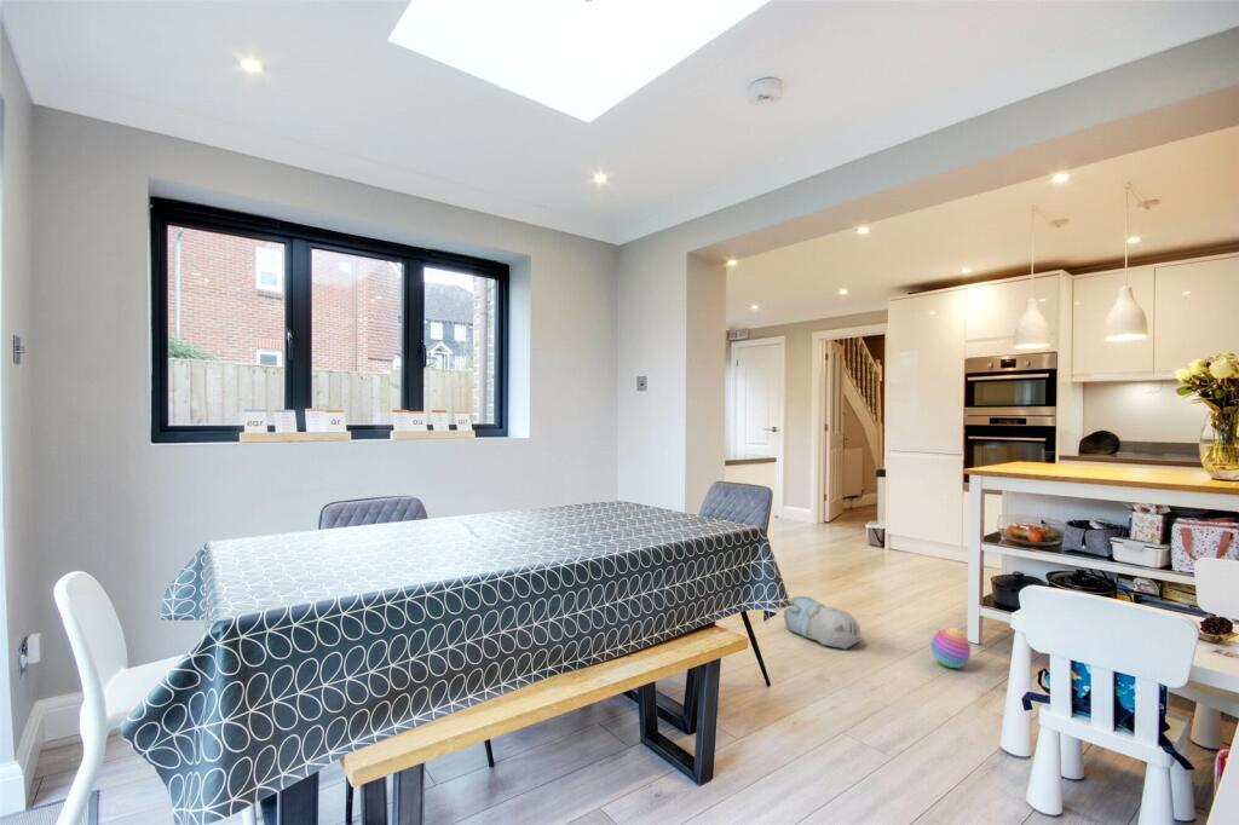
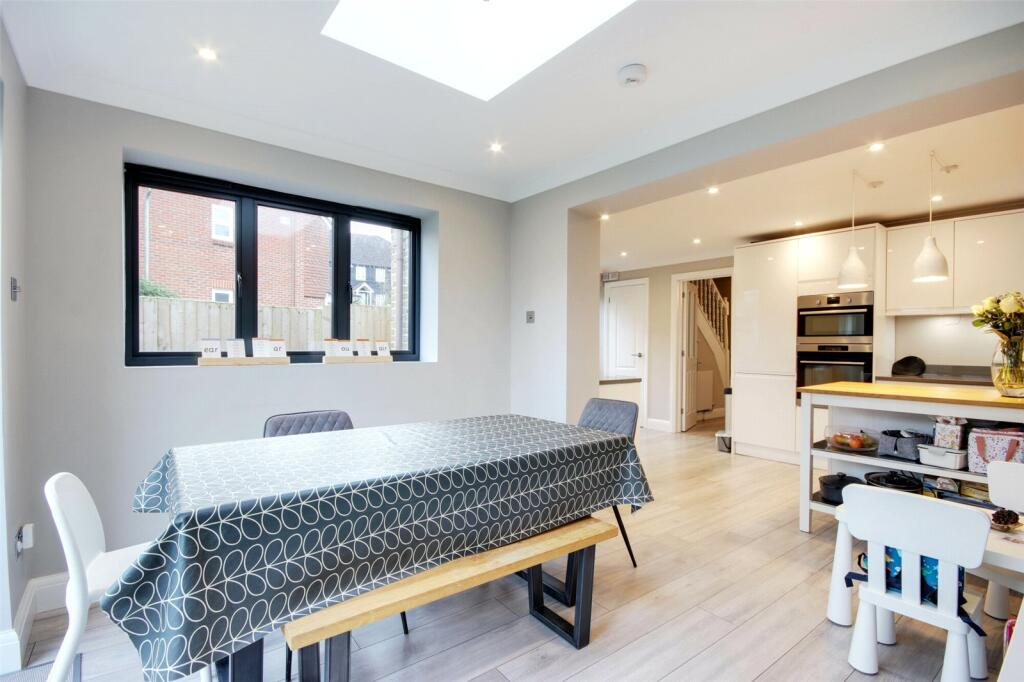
- stacking toy [930,627,972,669]
- plush toy [783,595,863,651]
